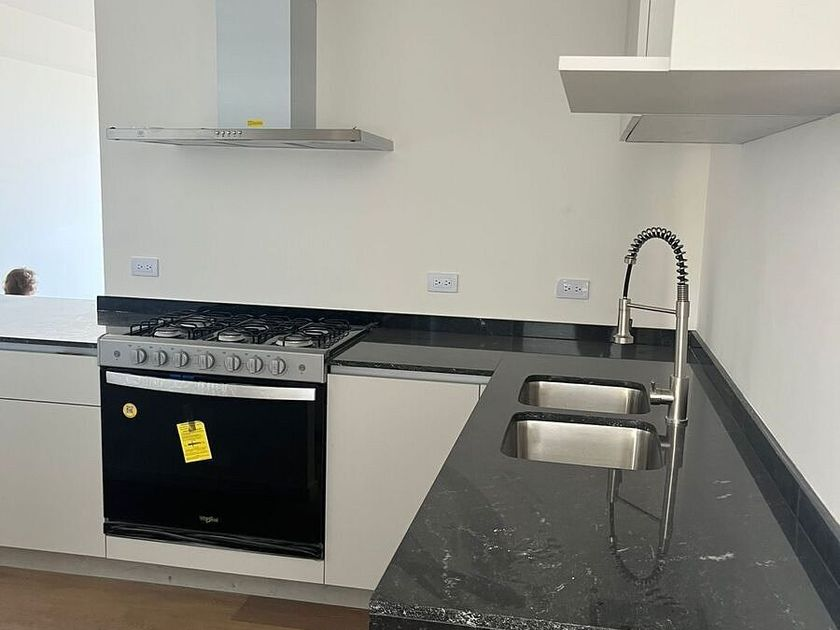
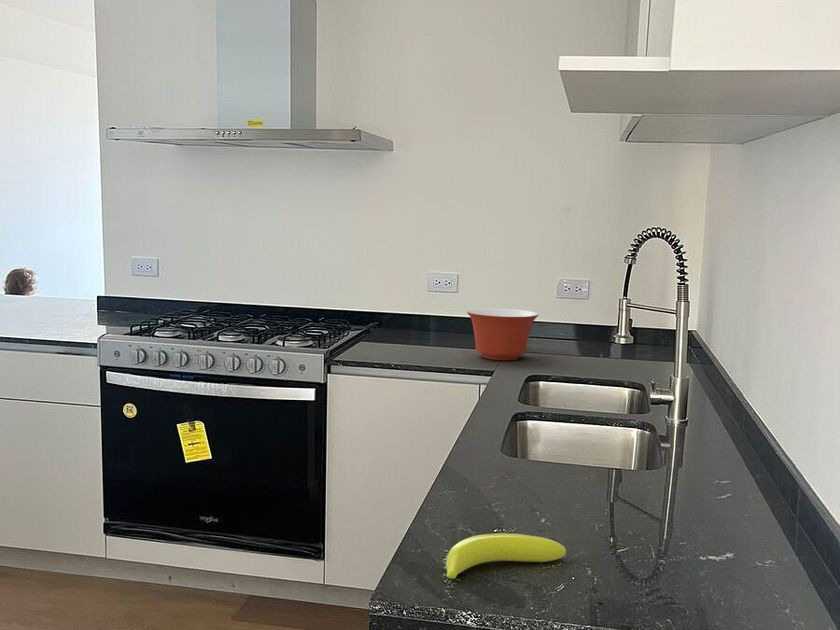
+ banana [445,532,567,580]
+ mixing bowl [466,307,540,361]
